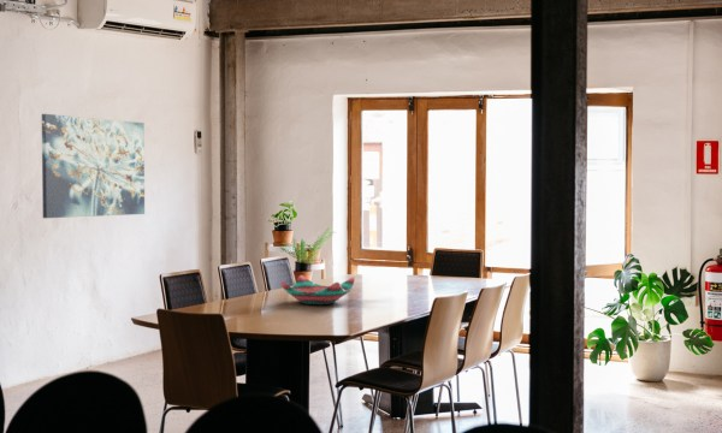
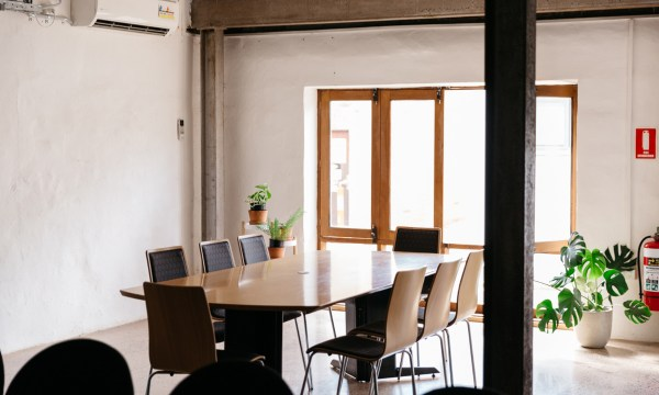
- wall art [41,113,146,219]
- decorative bowl [279,274,355,306]
